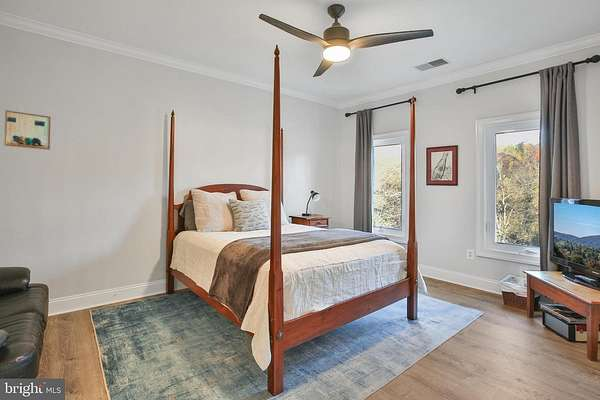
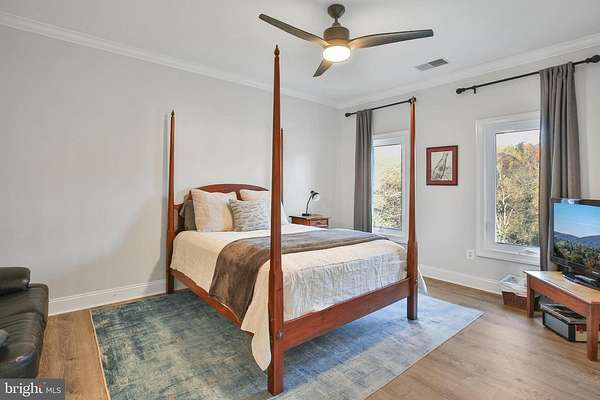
- wall art [4,109,52,151]
